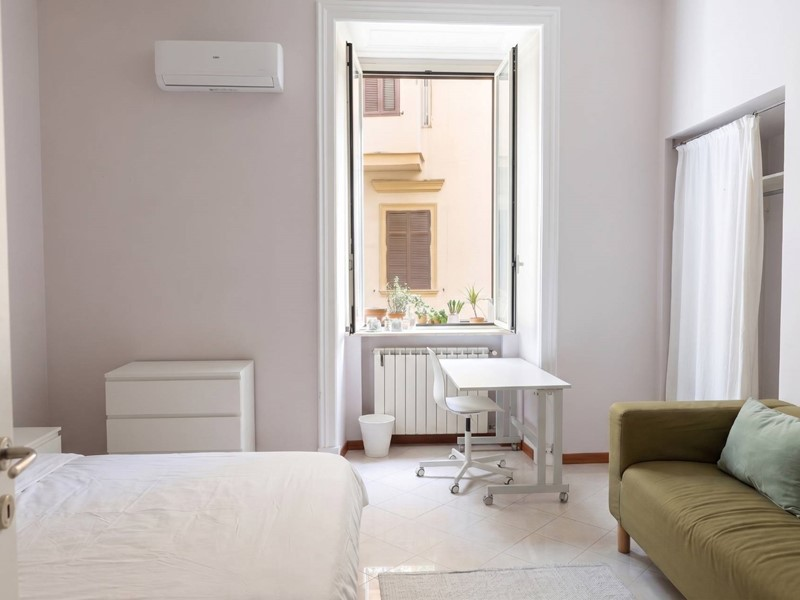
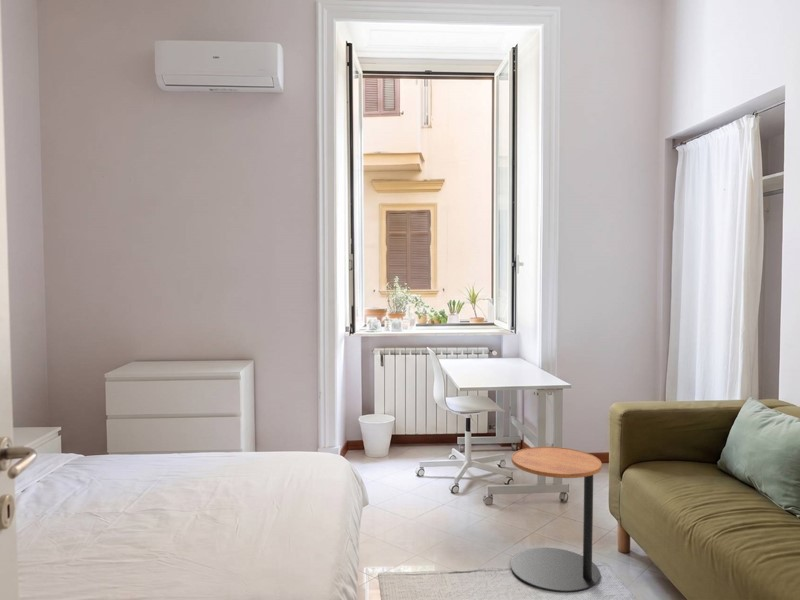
+ side table [510,446,603,594]
